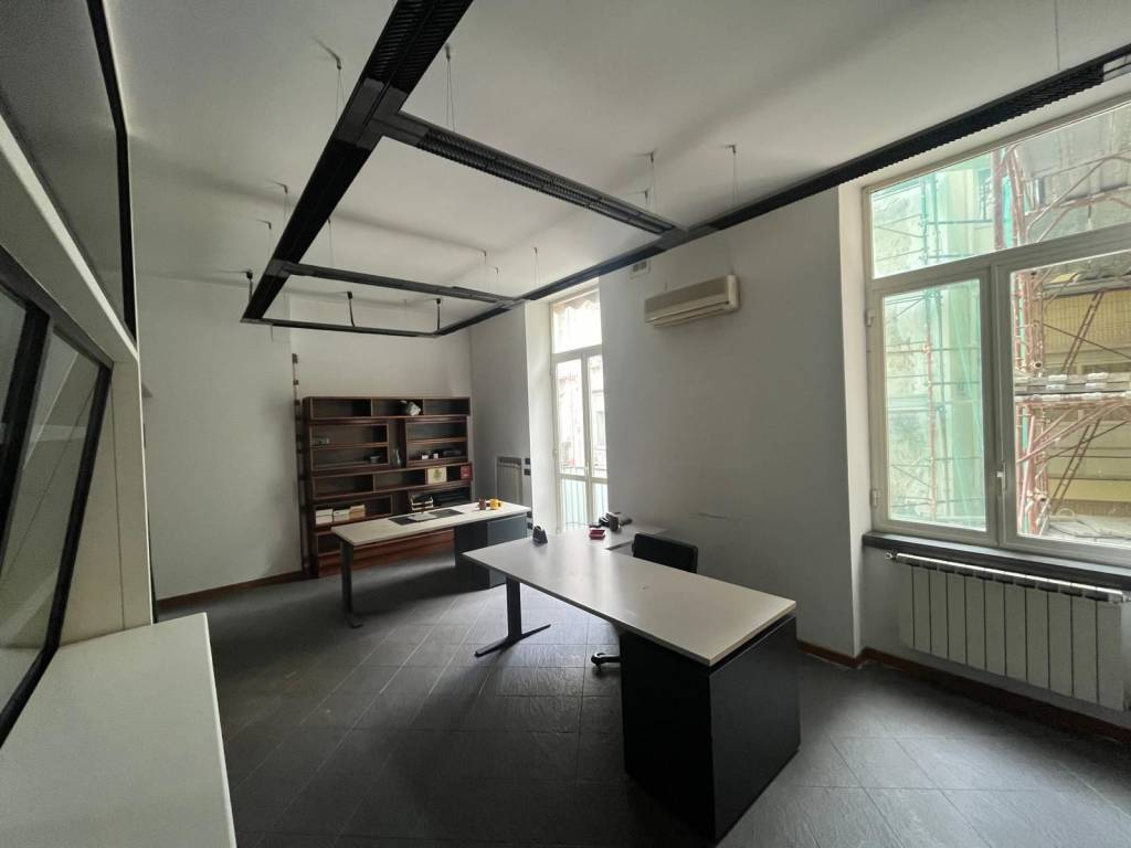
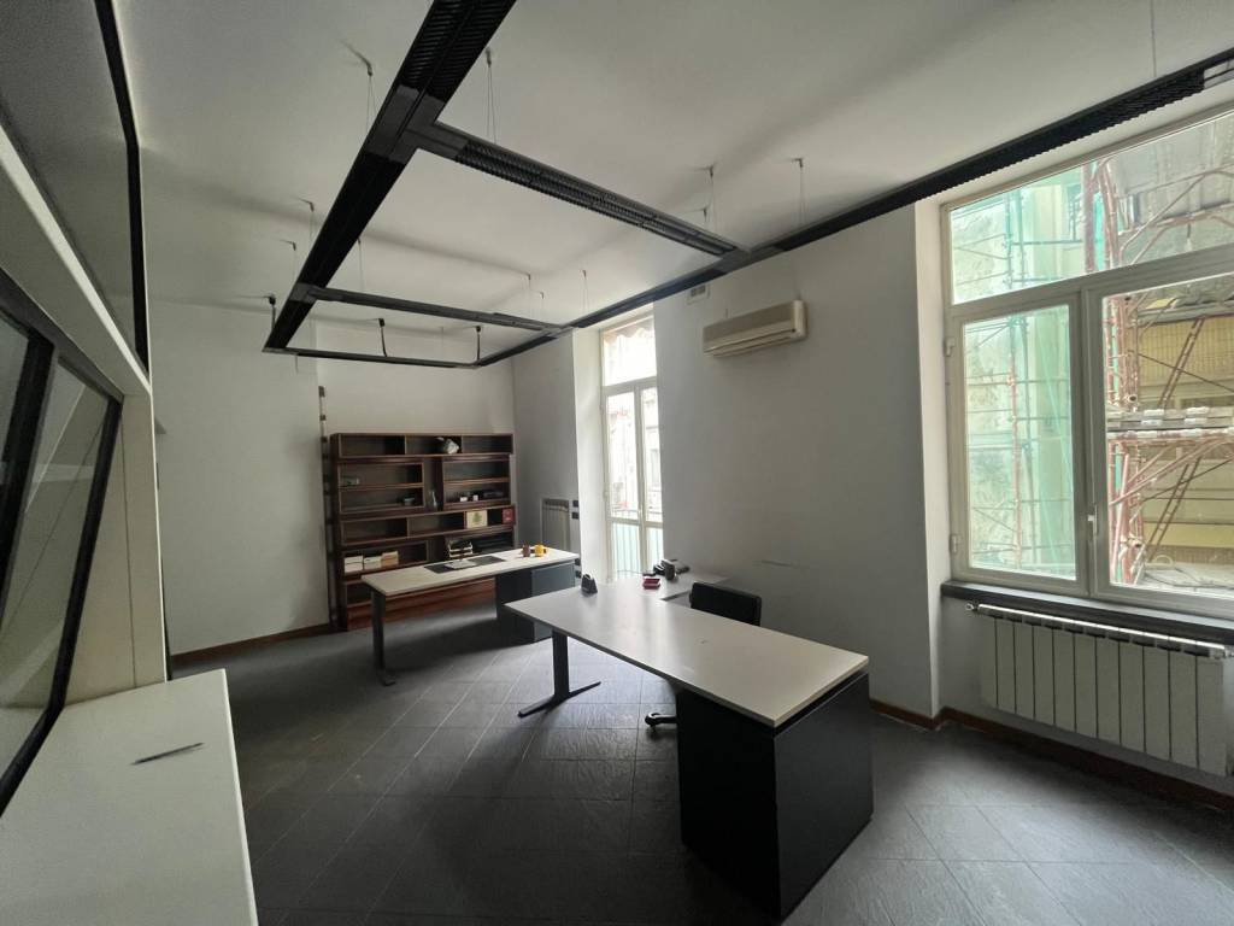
+ pen [135,742,206,764]
